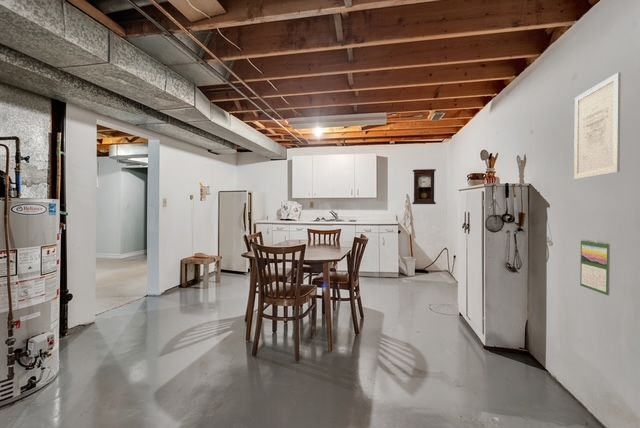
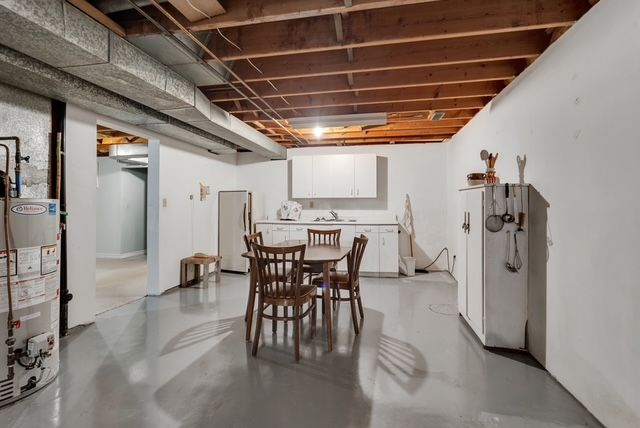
- calendar [579,238,611,296]
- pendulum clock [411,168,437,205]
- wall art [573,71,622,180]
